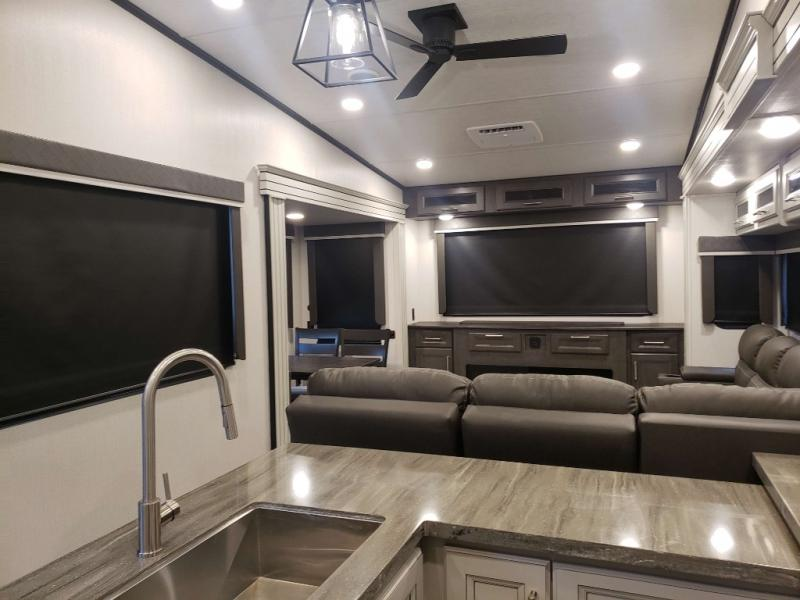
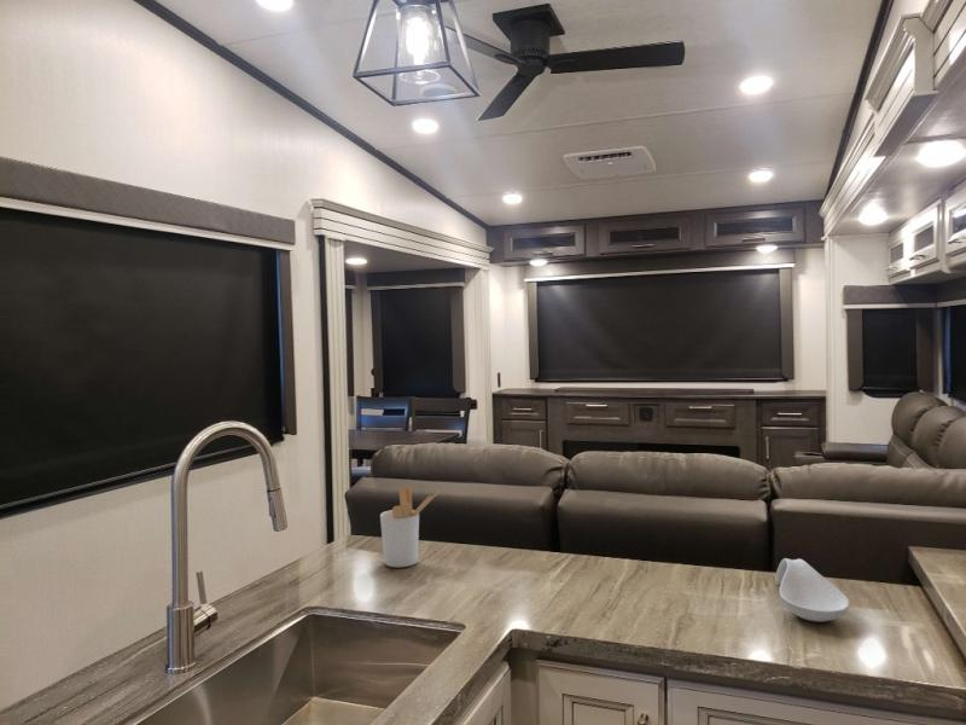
+ utensil holder [379,485,441,568]
+ spoon rest [774,557,850,622]
